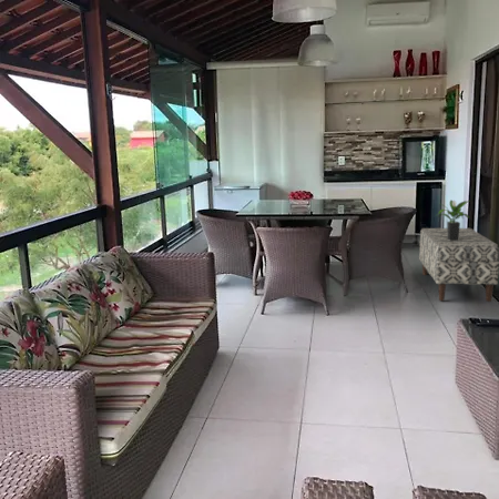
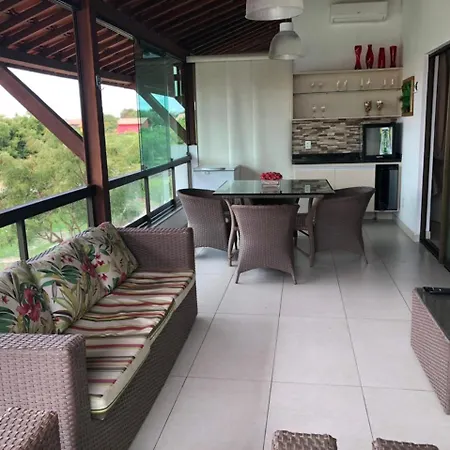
- potted plant [436,200,471,241]
- bench [418,227,499,303]
